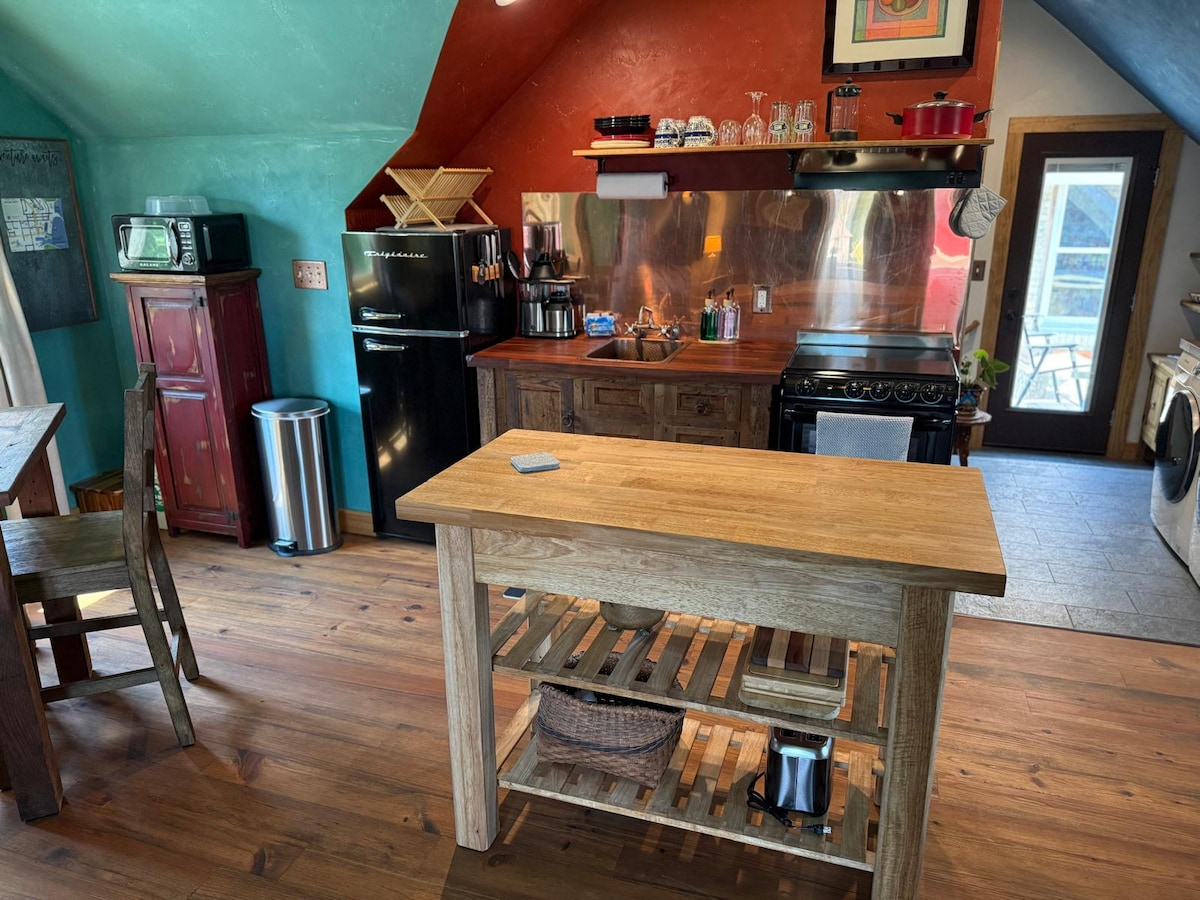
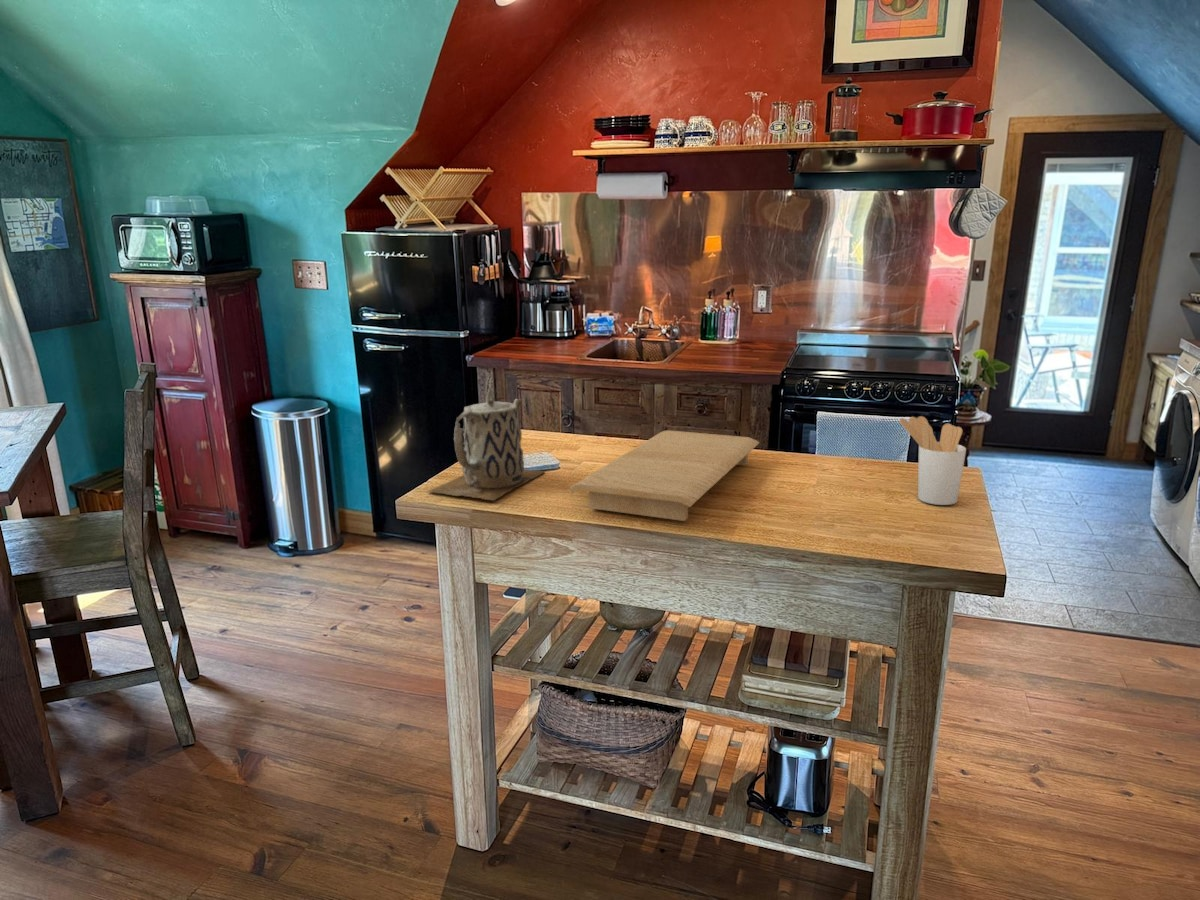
+ cutting board [567,429,761,522]
+ teapot [426,389,545,502]
+ utensil holder [899,415,967,506]
